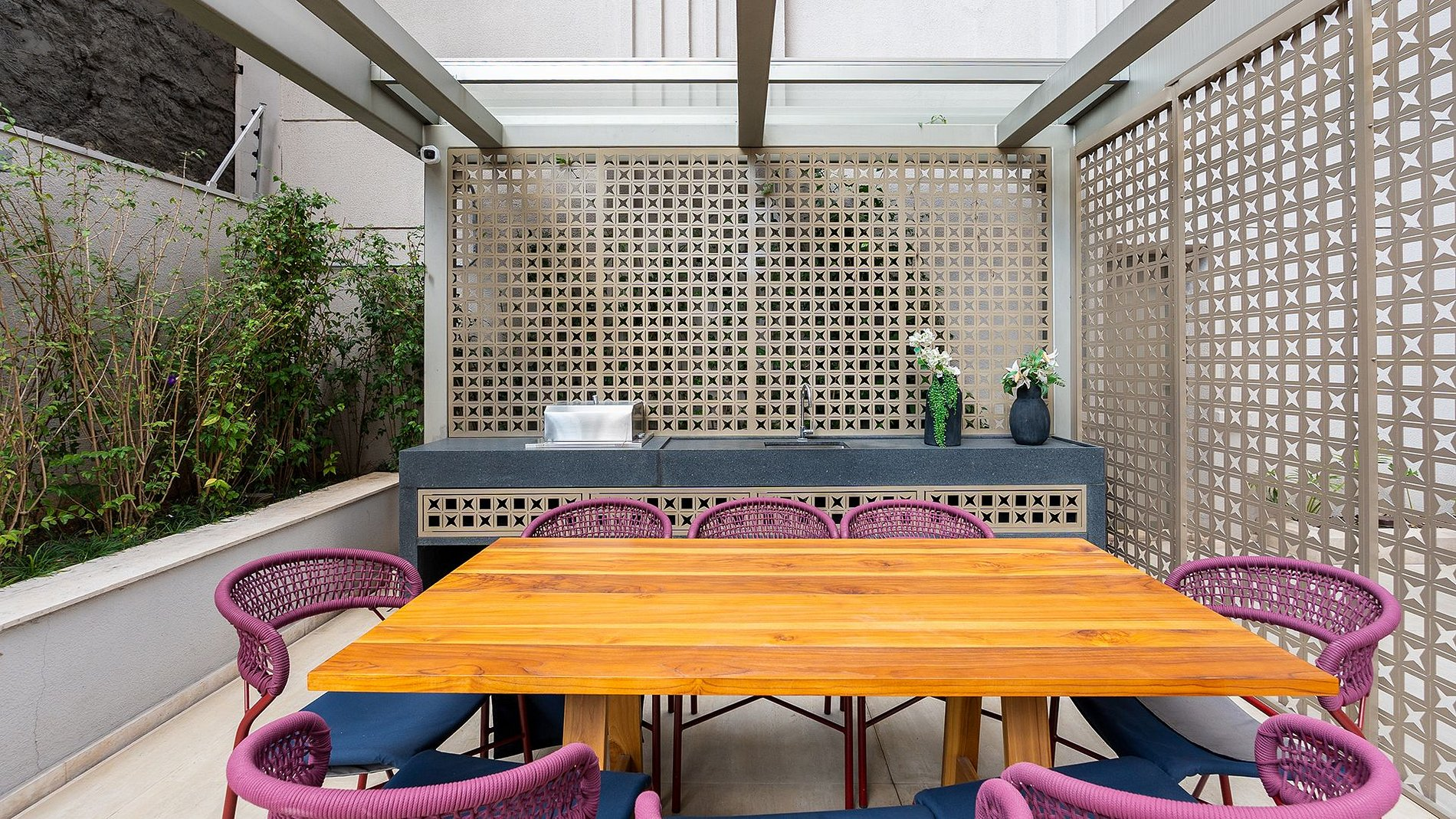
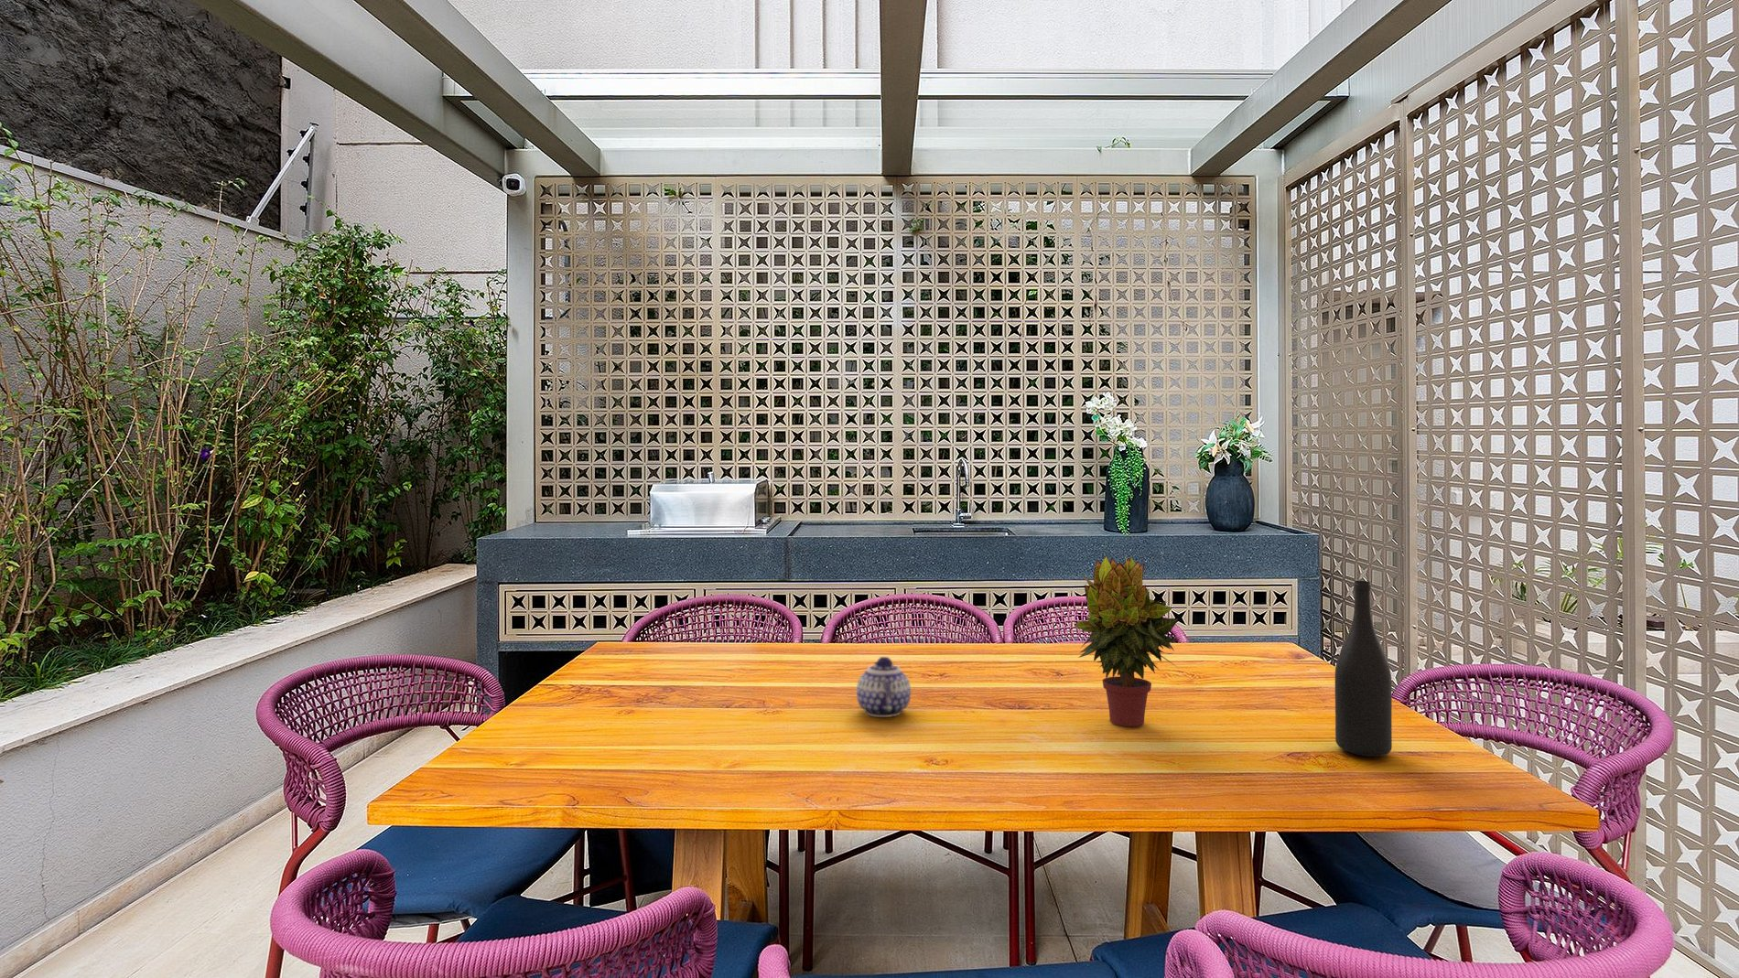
+ potted plant [1074,554,1181,727]
+ wine bottle [1334,580,1393,757]
+ teapot [856,656,911,718]
